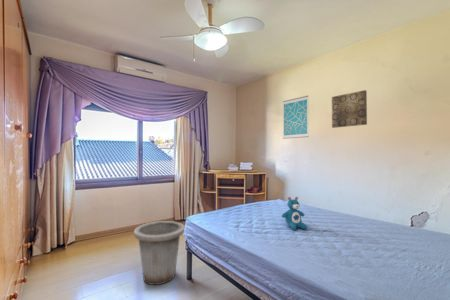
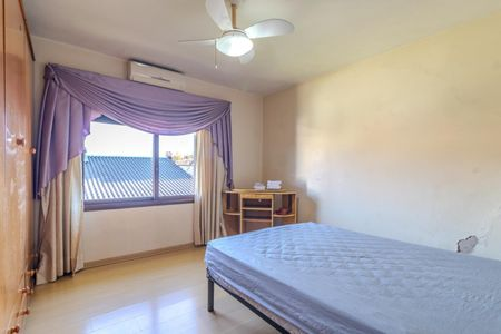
- wall art [331,89,368,129]
- teddy bear [281,196,308,231]
- trash can [133,220,185,286]
- wall art [282,95,310,140]
